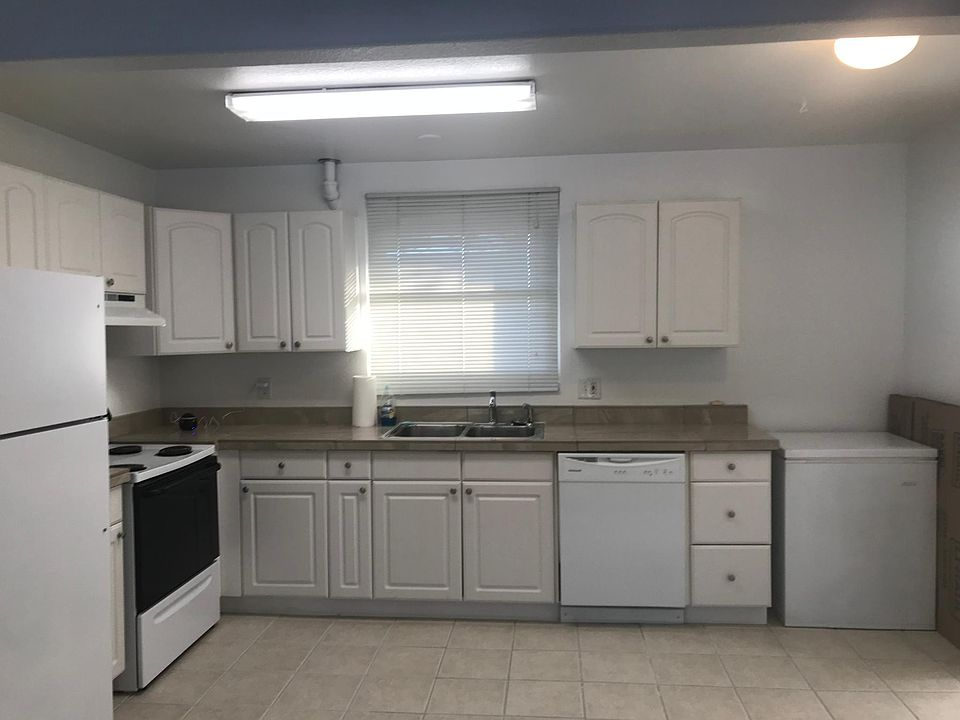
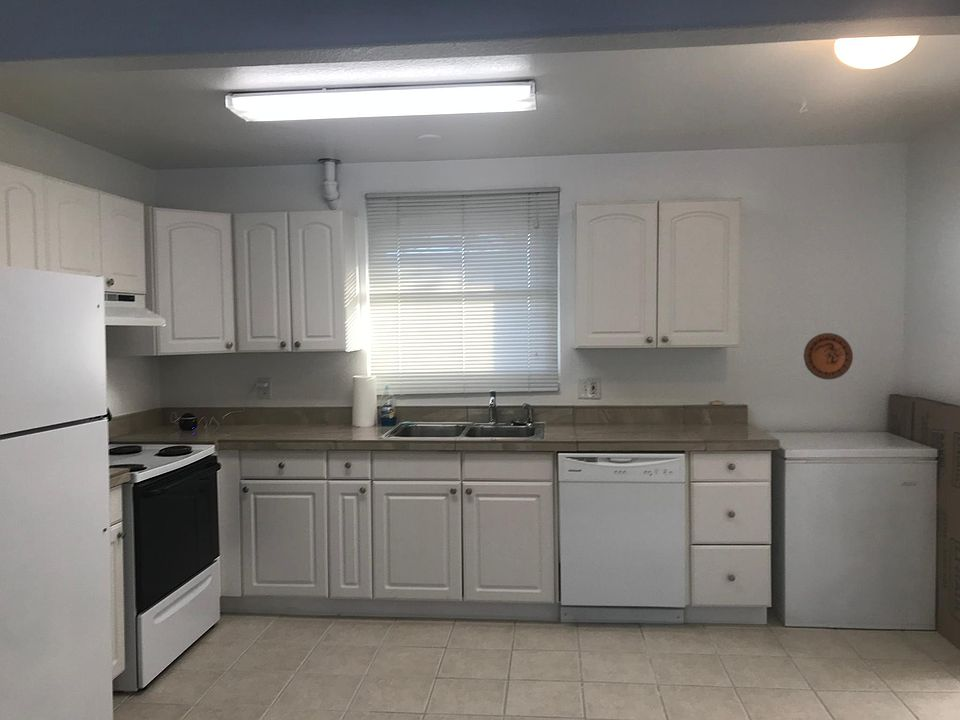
+ decorative plate [803,332,854,381]
